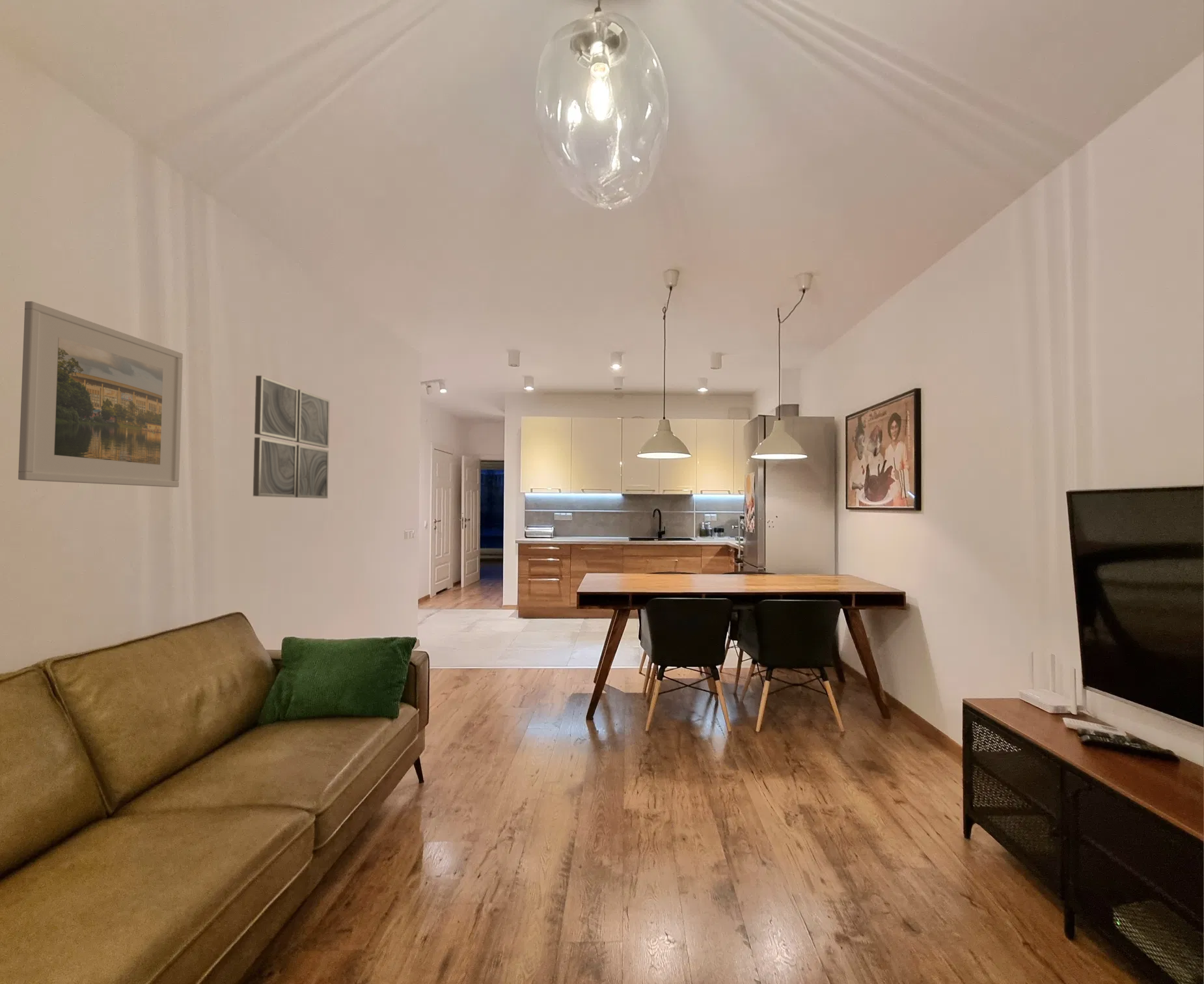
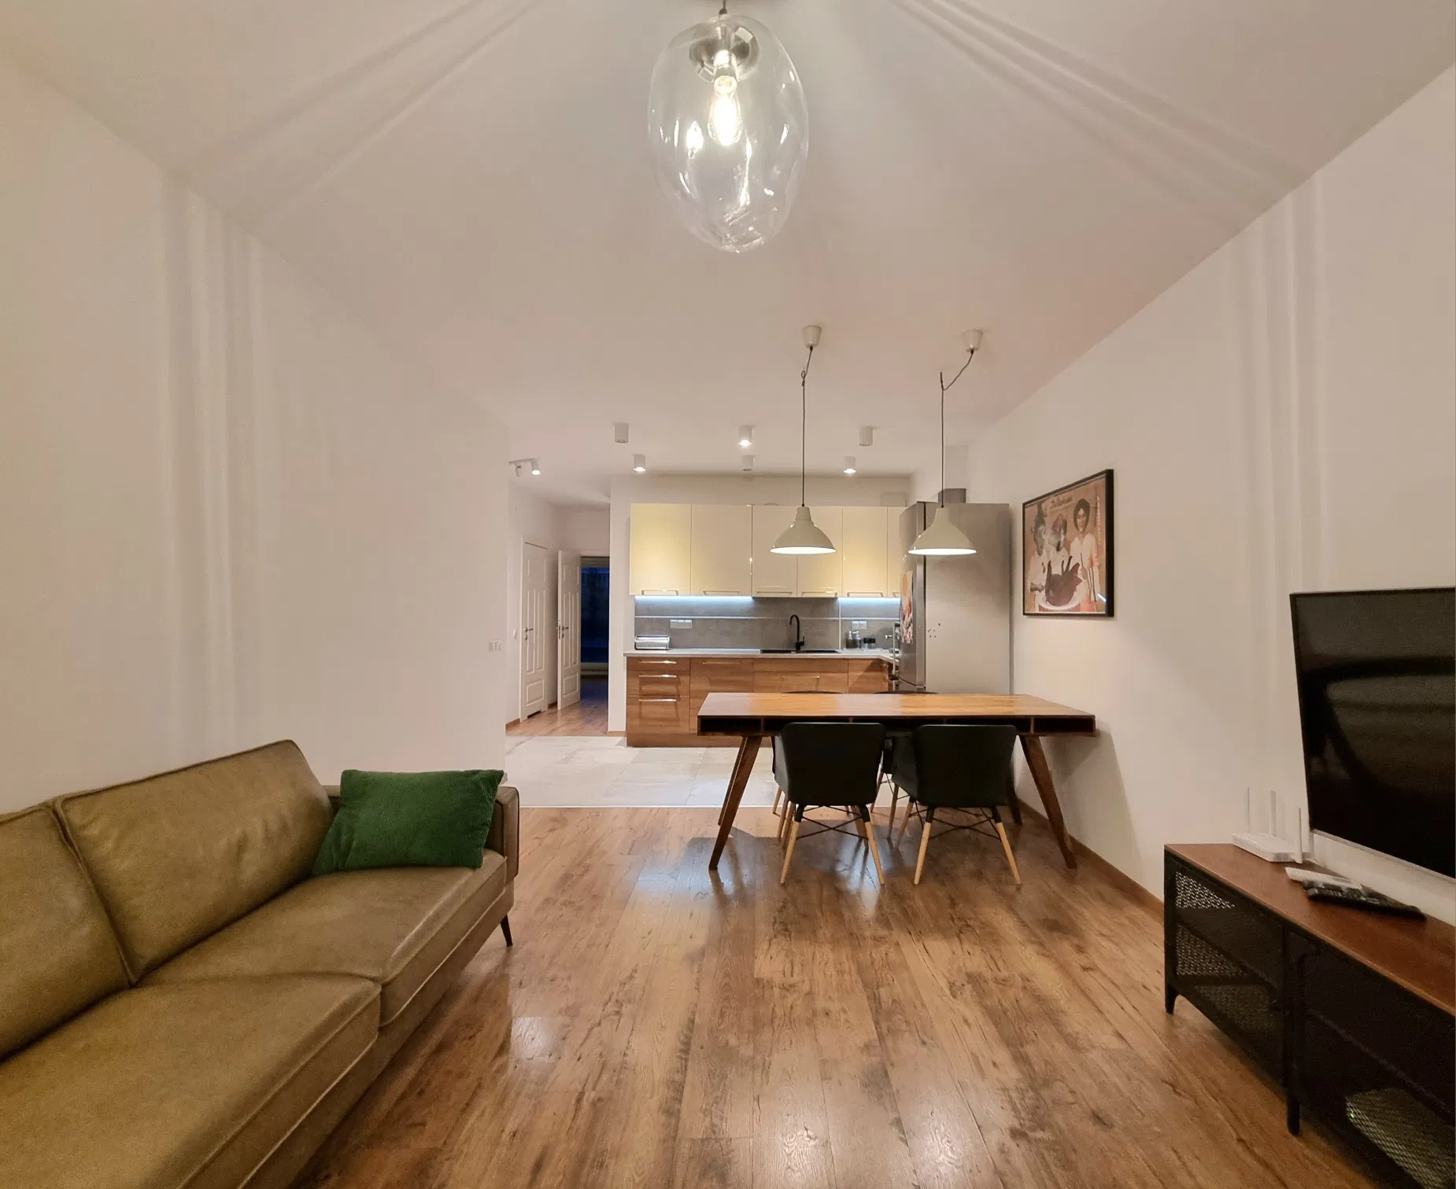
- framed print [18,301,184,488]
- wall art [253,375,331,499]
